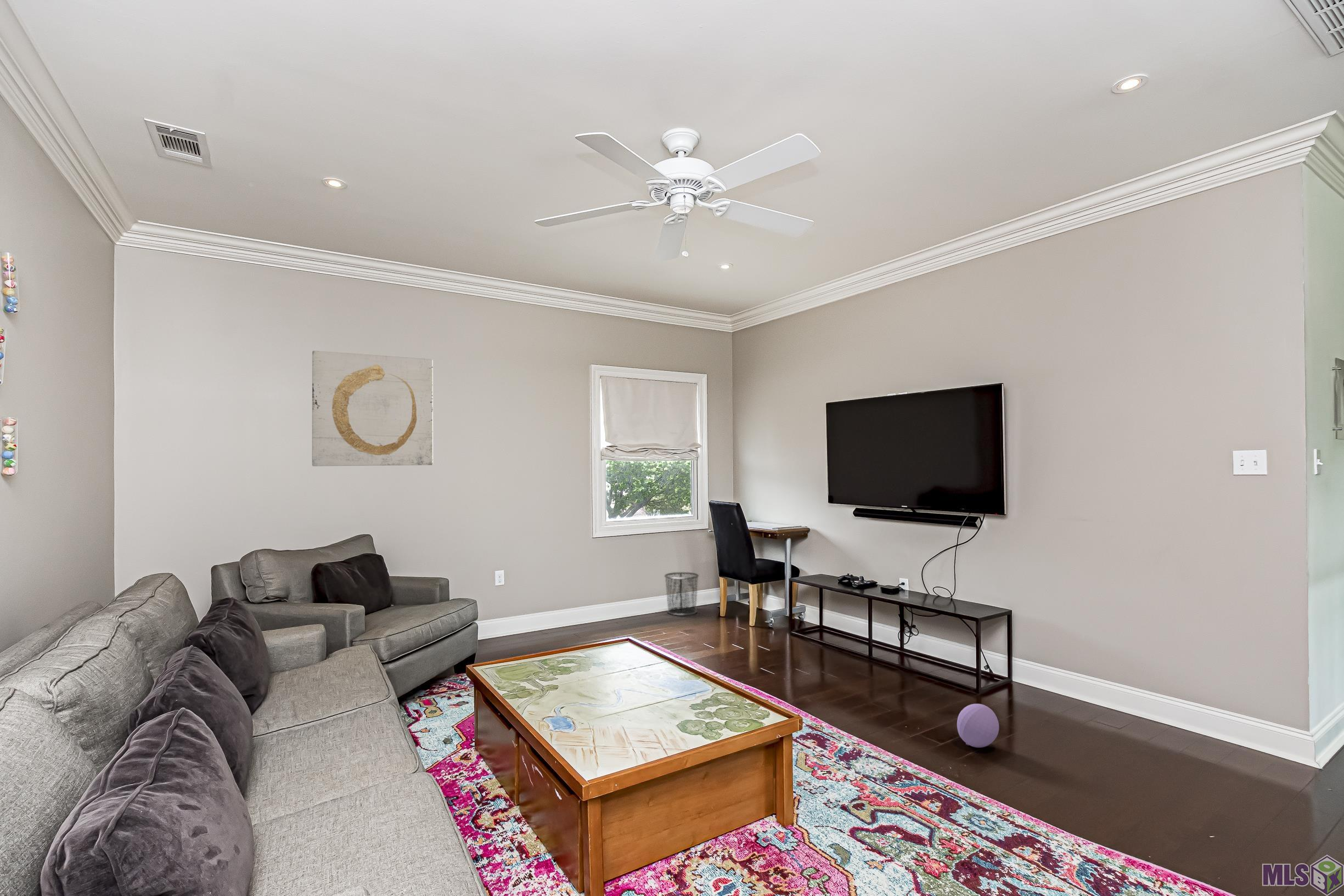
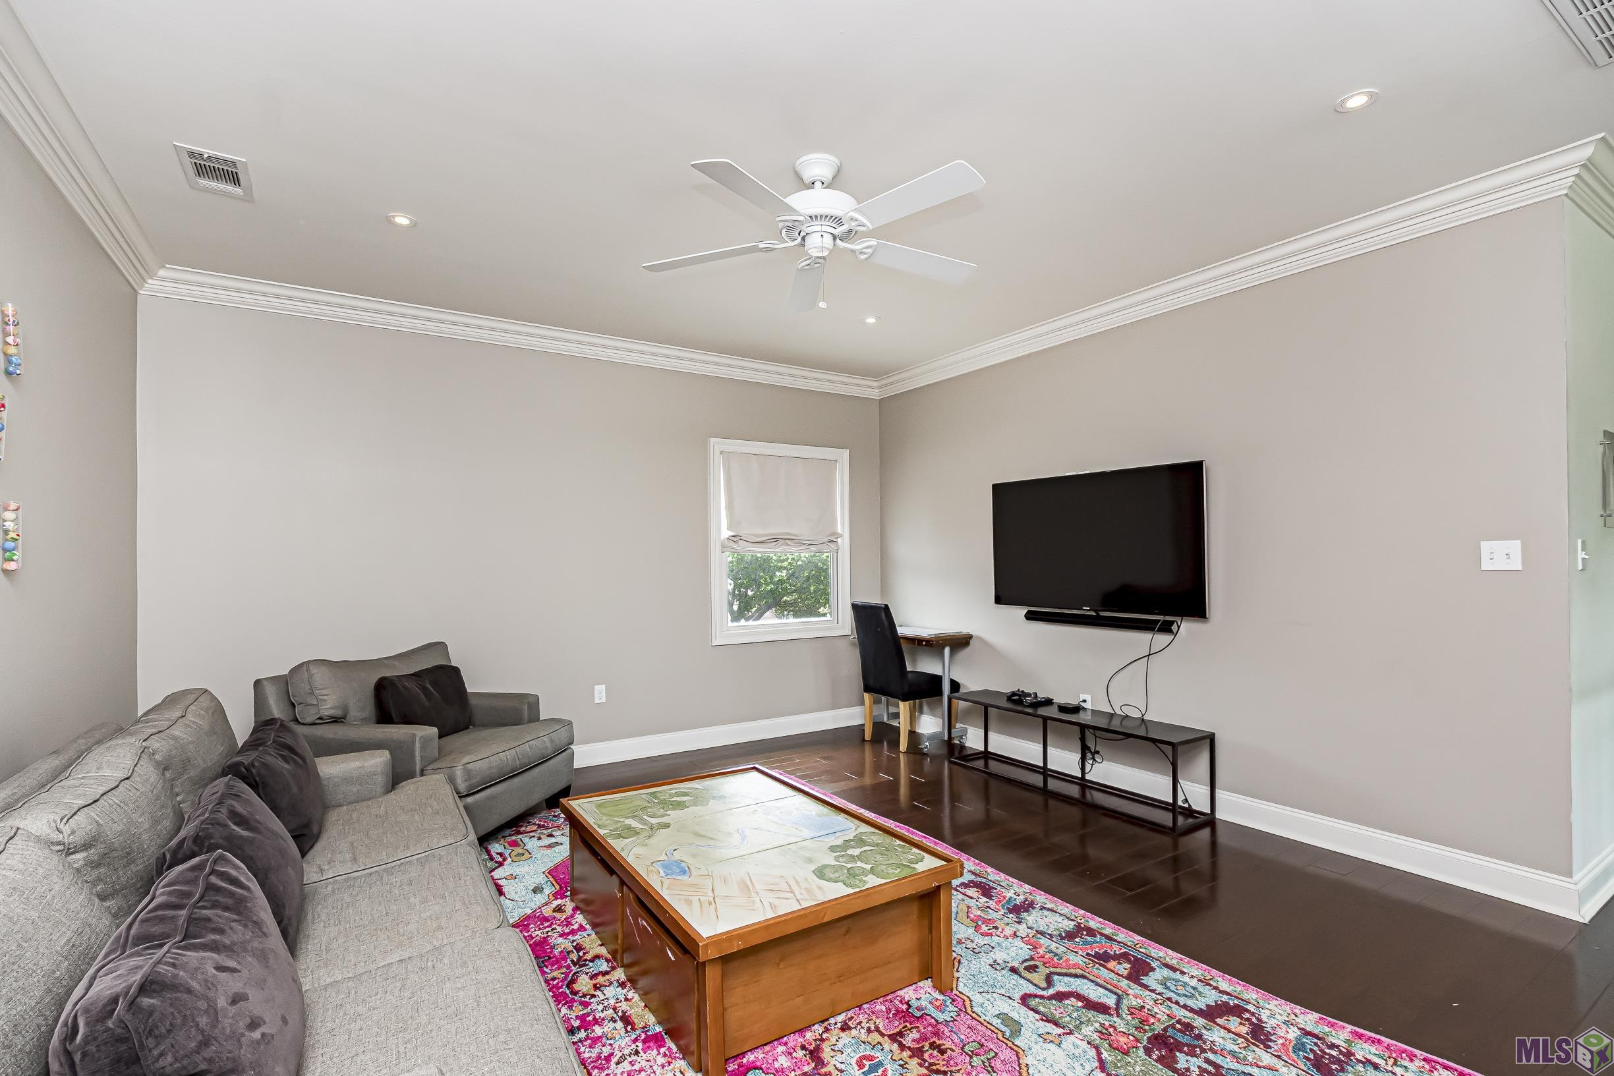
- wall art [312,350,434,467]
- waste bin [663,572,700,616]
- ball [957,703,999,748]
